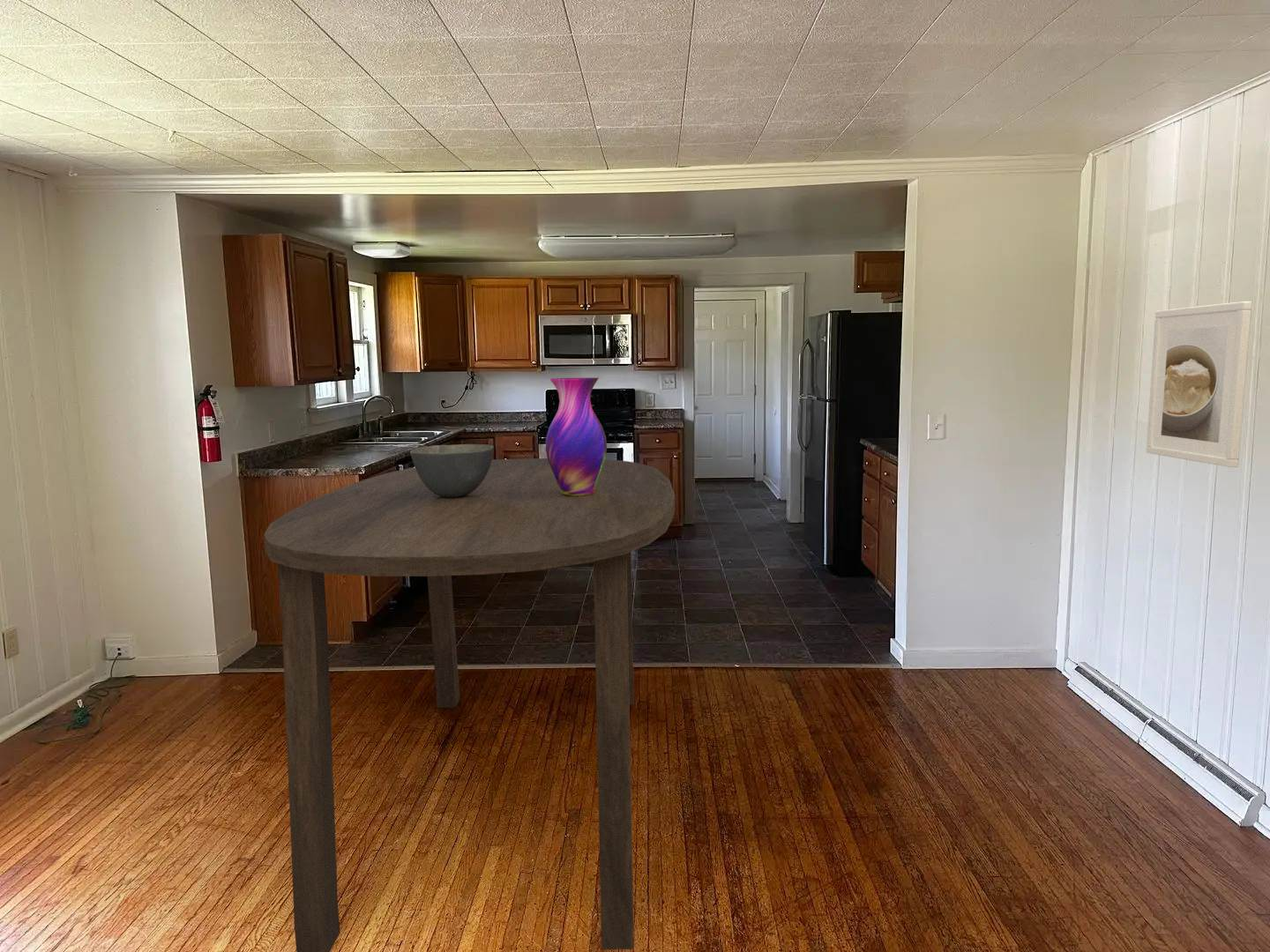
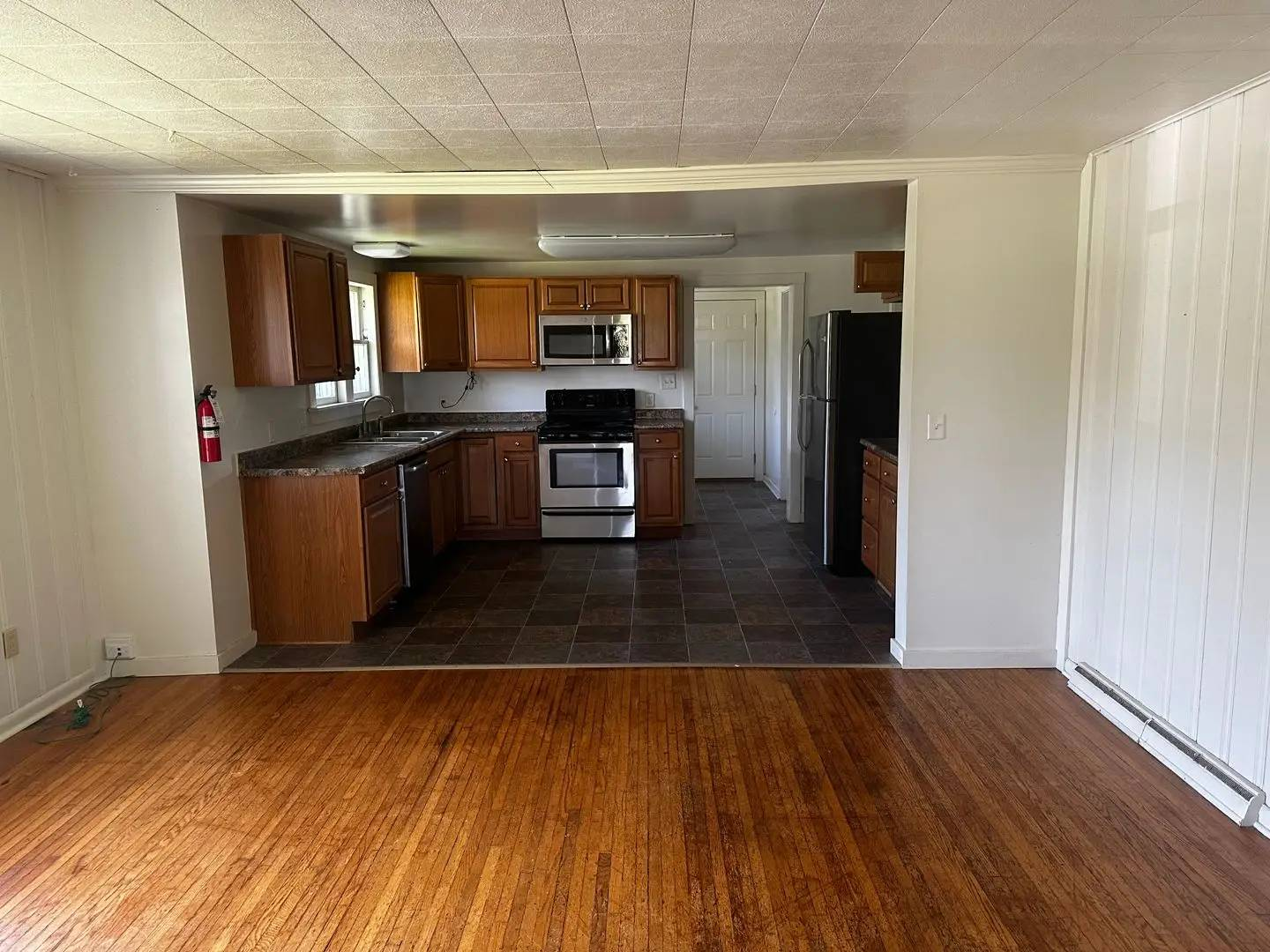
- vase [544,377,608,496]
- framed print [1146,301,1252,468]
- bowl [409,443,495,497]
- dining table [263,457,676,952]
